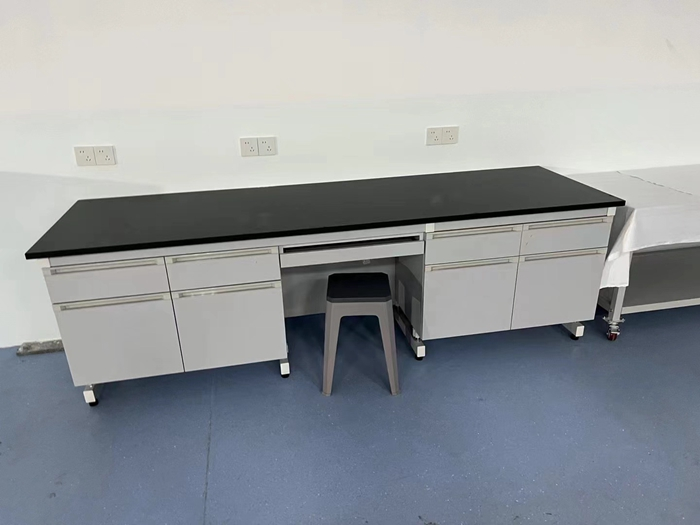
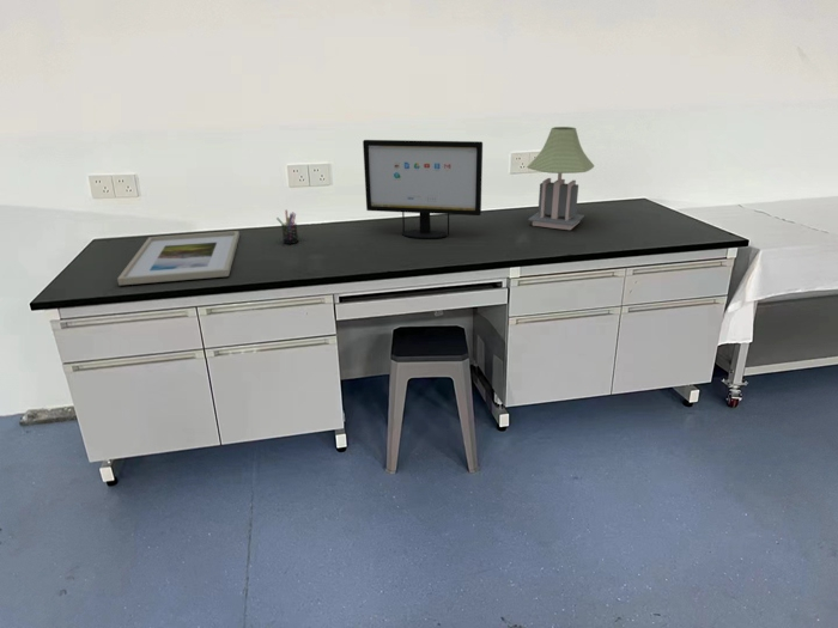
+ desk lamp [526,126,595,231]
+ computer monitor [362,139,484,239]
+ pen holder [275,209,299,245]
+ picture frame [116,230,241,286]
